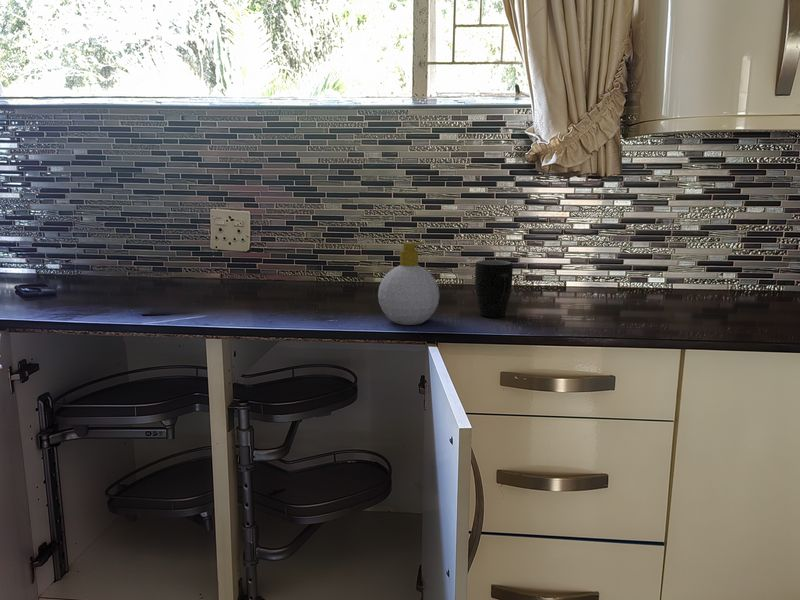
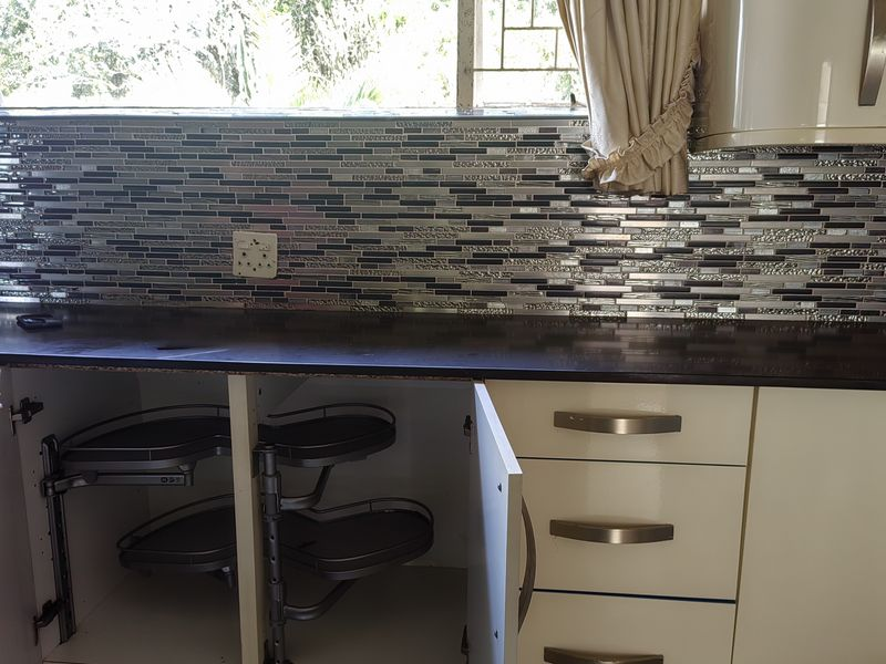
- soap bottle [377,241,441,326]
- mug [474,259,514,318]
